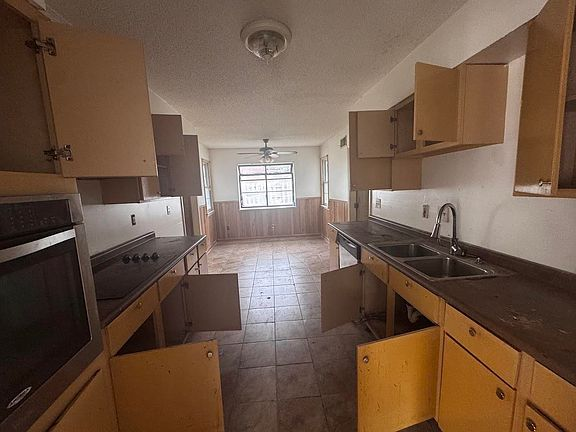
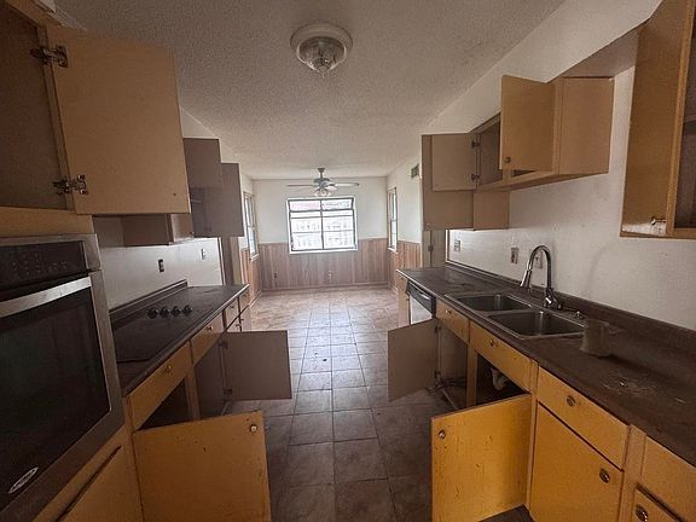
+ mug [579,318,611,358]
